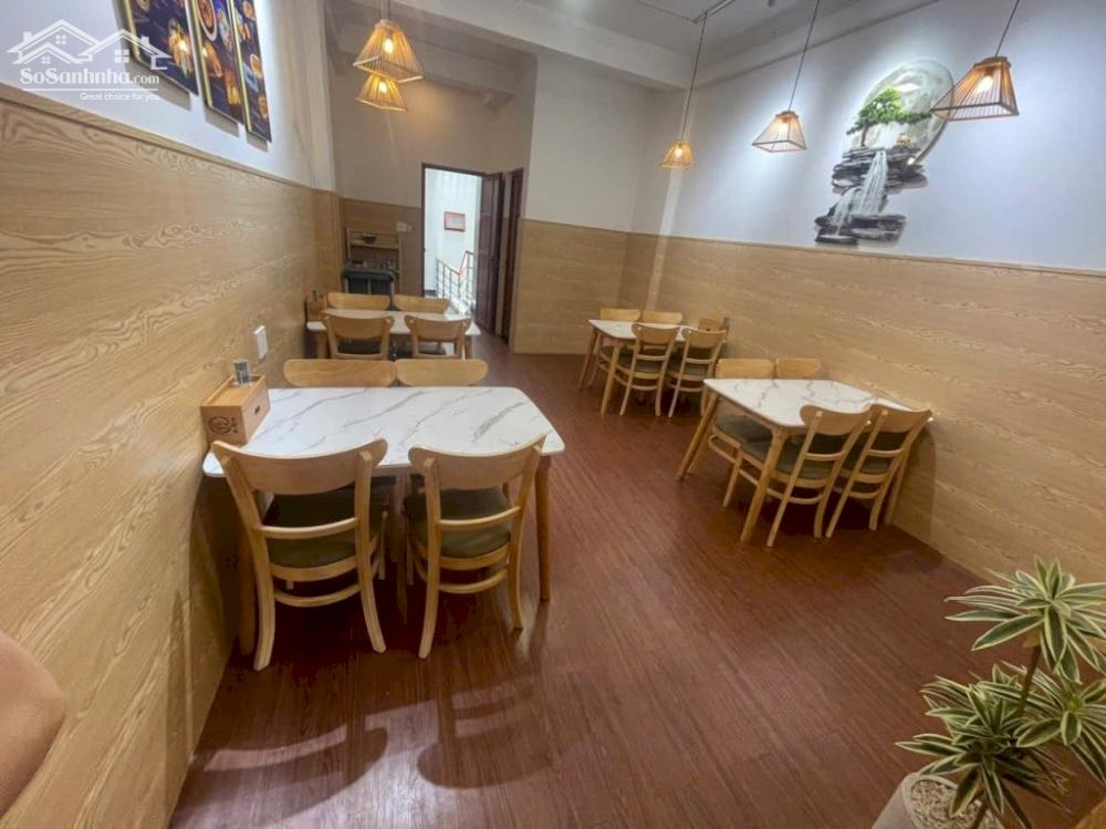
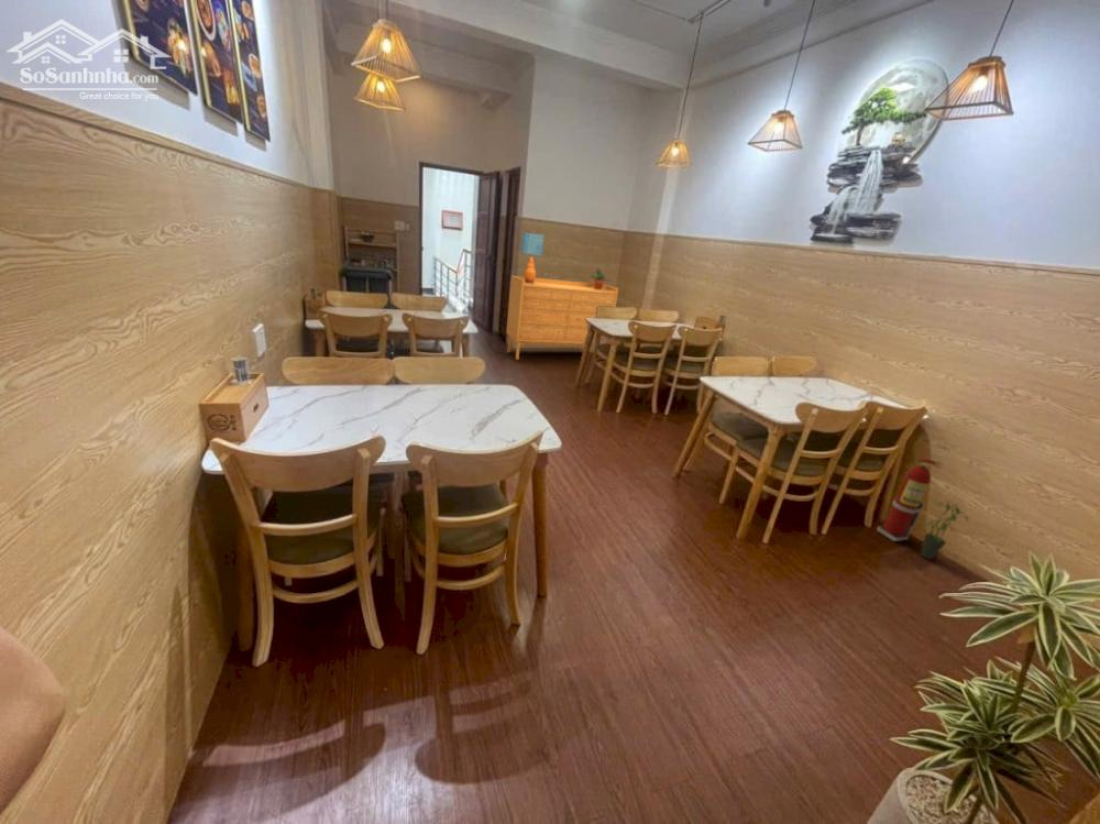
+ potted plant [588,267,613,290]
+ table lamp [519,230,546,284]
+ fire extinguisher [876,457,944,542]
+ potted plant [920,498,969,561]
+ sideboard [505,274,619,361]
